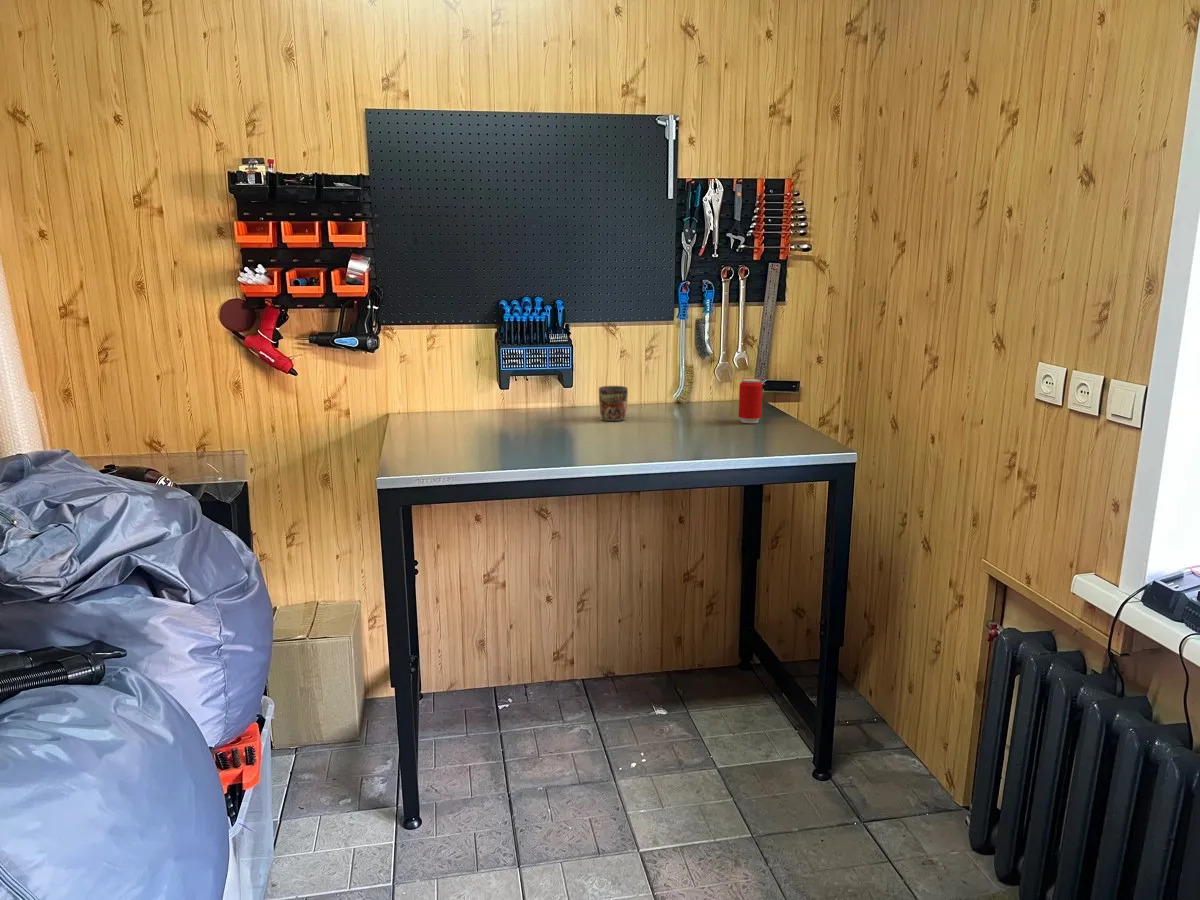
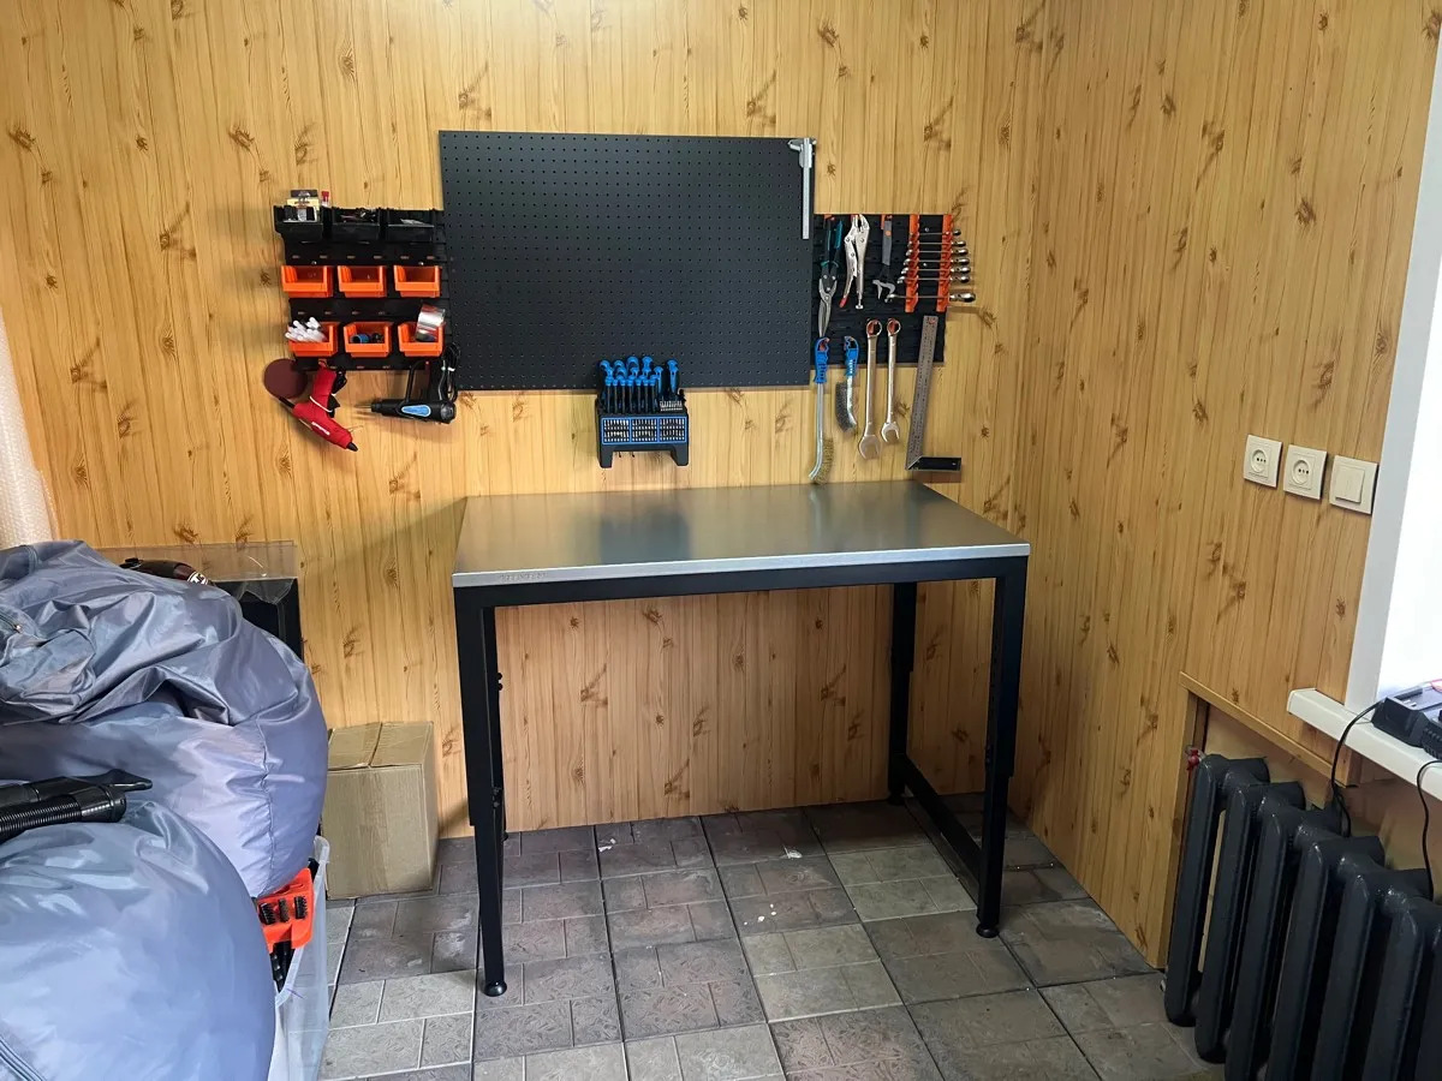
- beverage can [737,377,763,424]
- mug [598,385,629,422]
